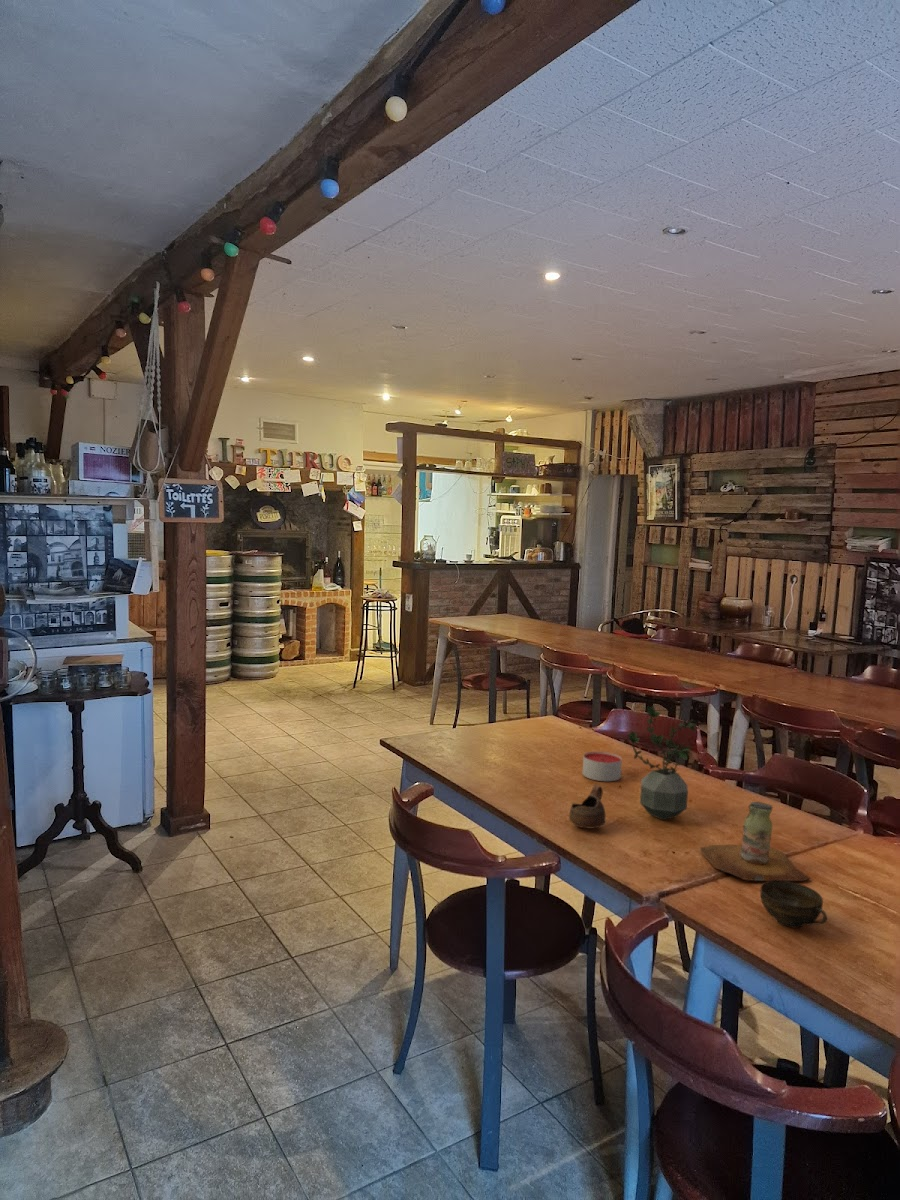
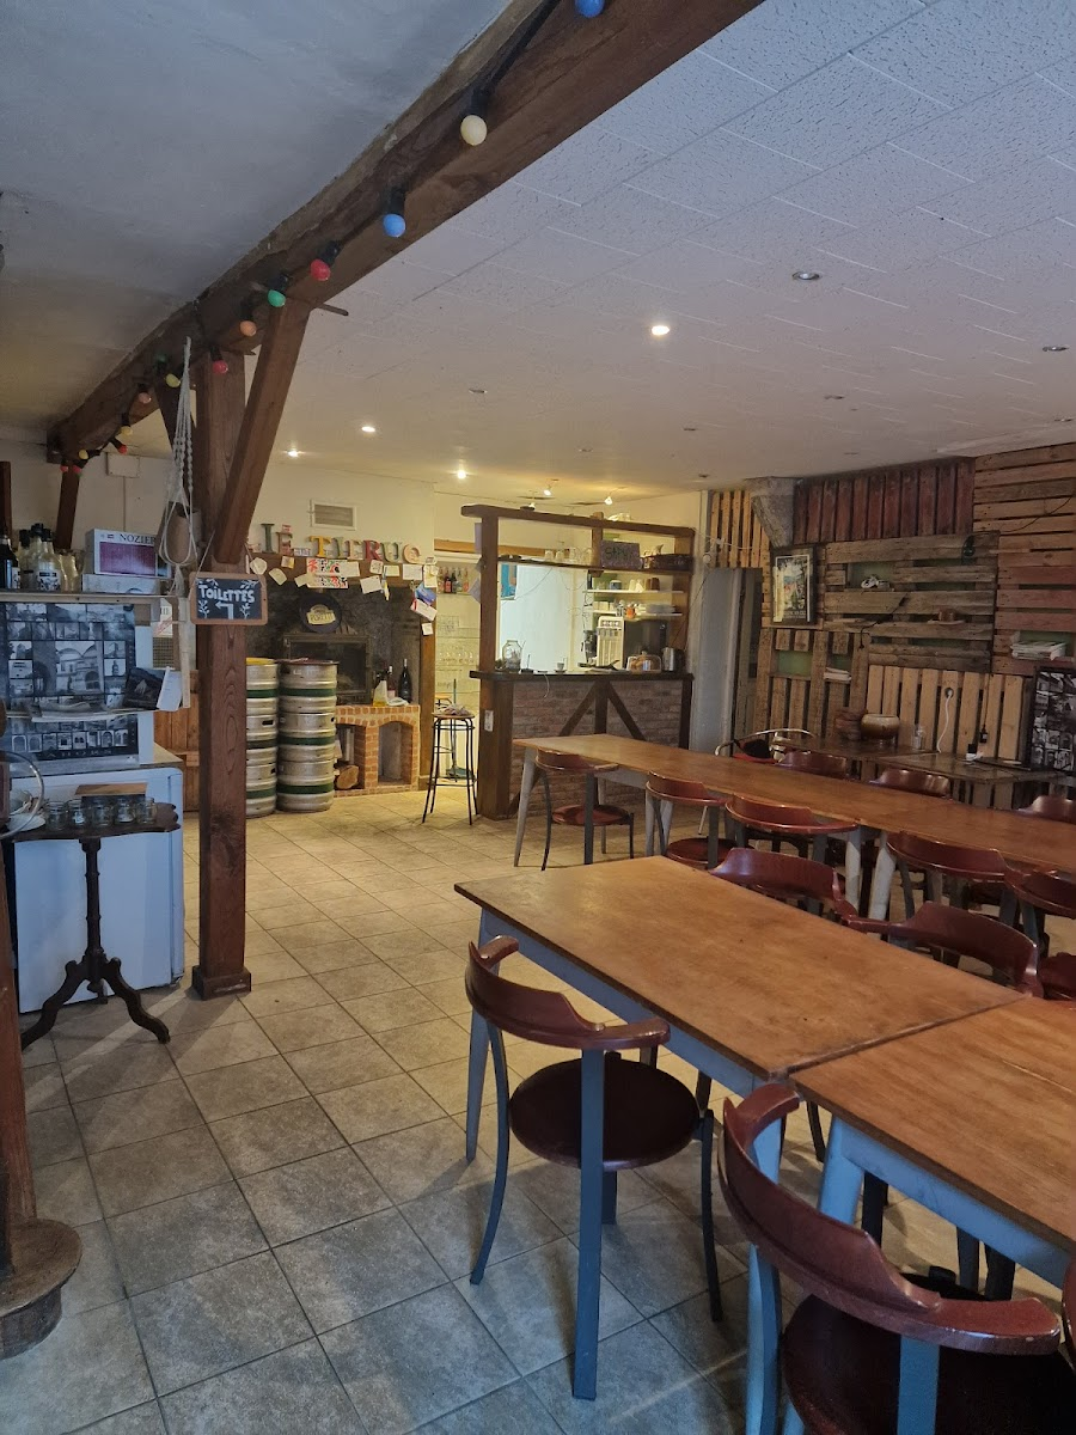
- bottle [699,801,811,882]
- potted plant [626,704,698,821]
- candle [582,751,623,782]
- cup [759,880,828,929]
- cup [568,784,607,829]
